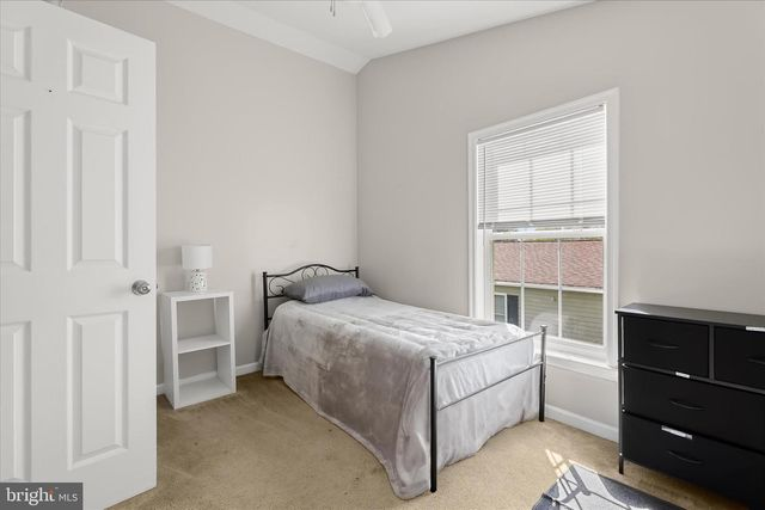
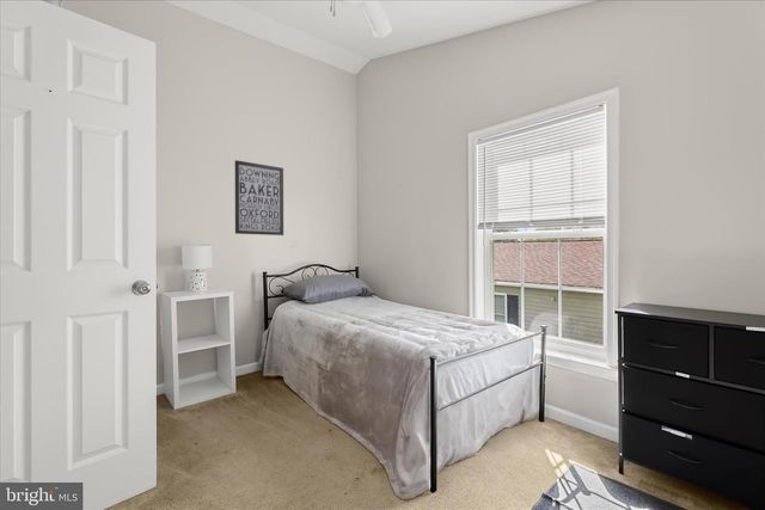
+ wall art [234,159,284,236]
